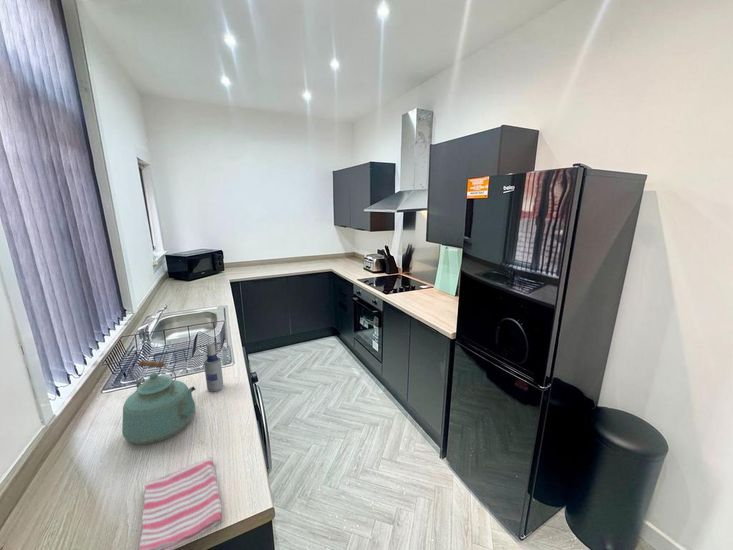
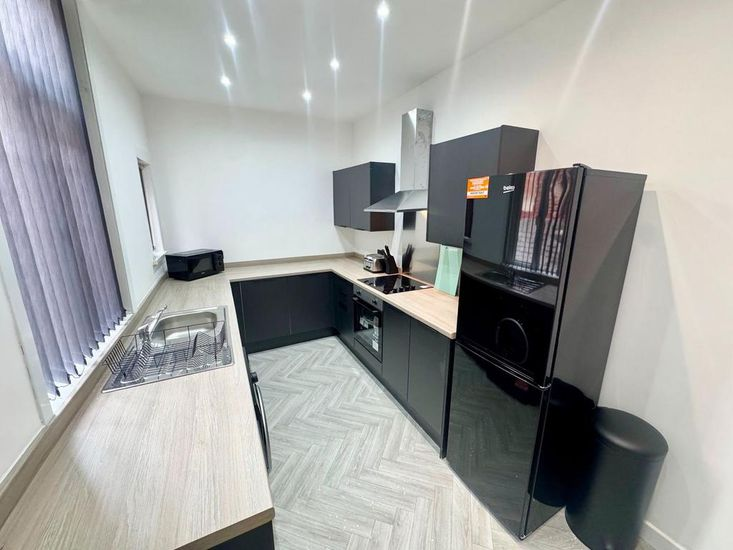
- dish towel [138,456,224,550]
- kettle [121,359,196,445]
- spray bottle [203,342,224,393]
